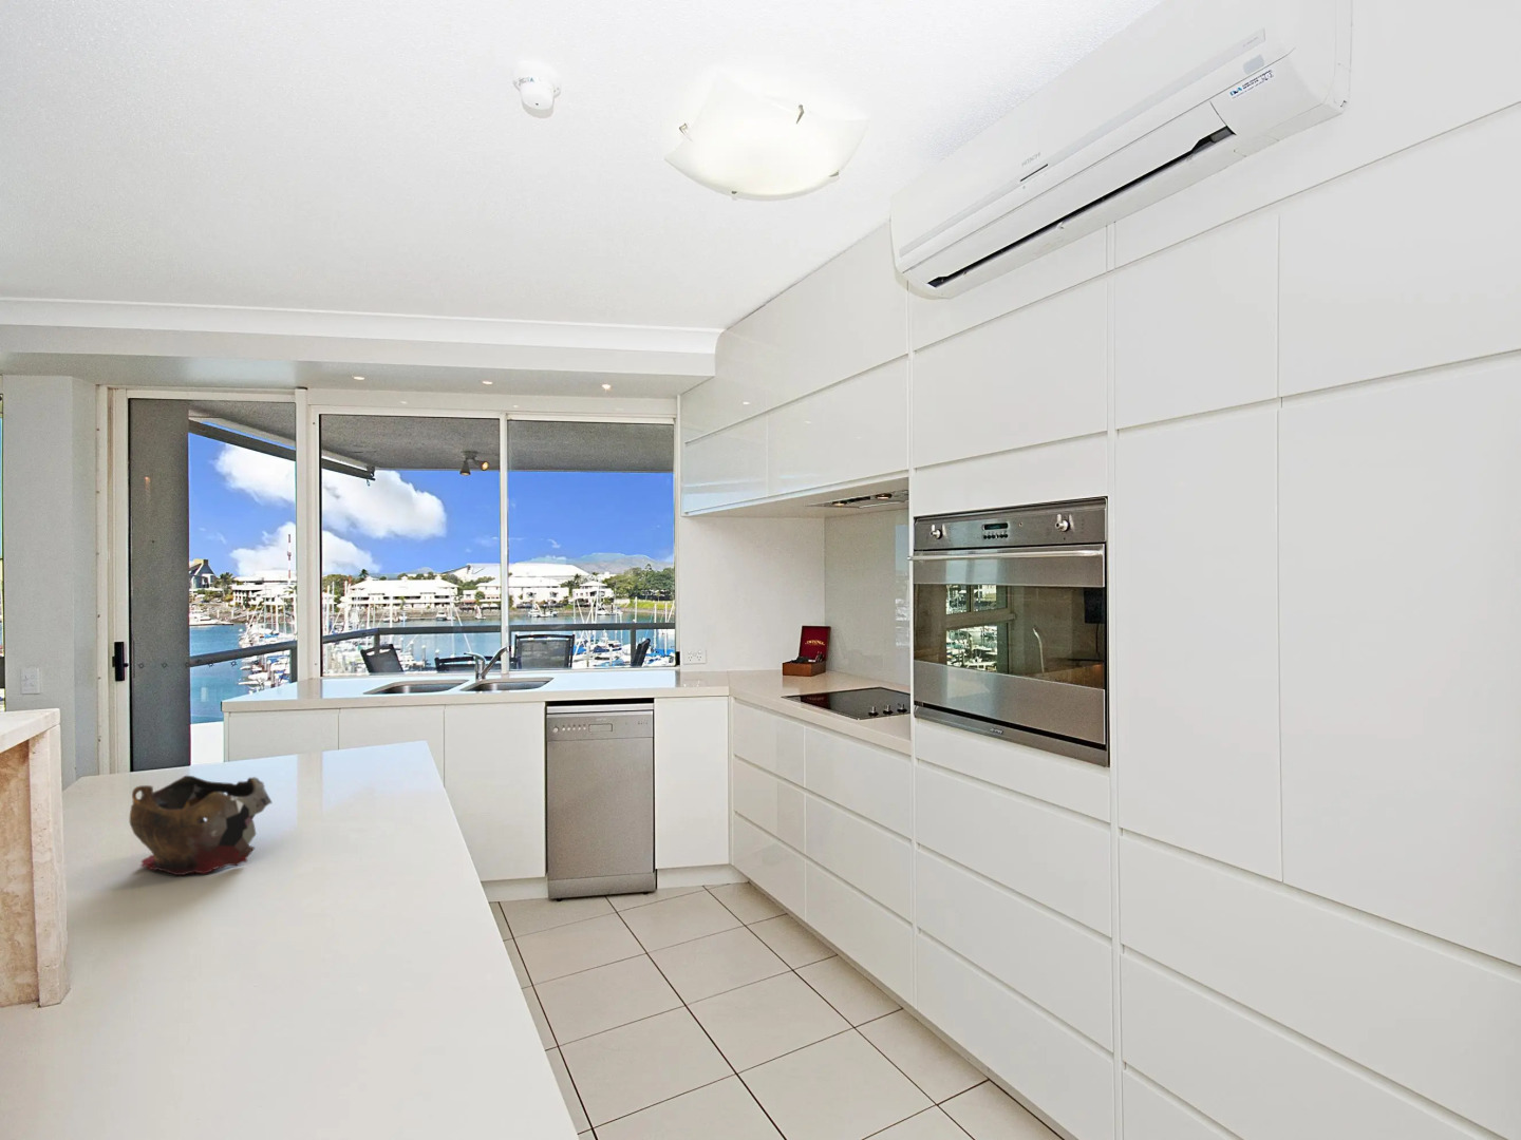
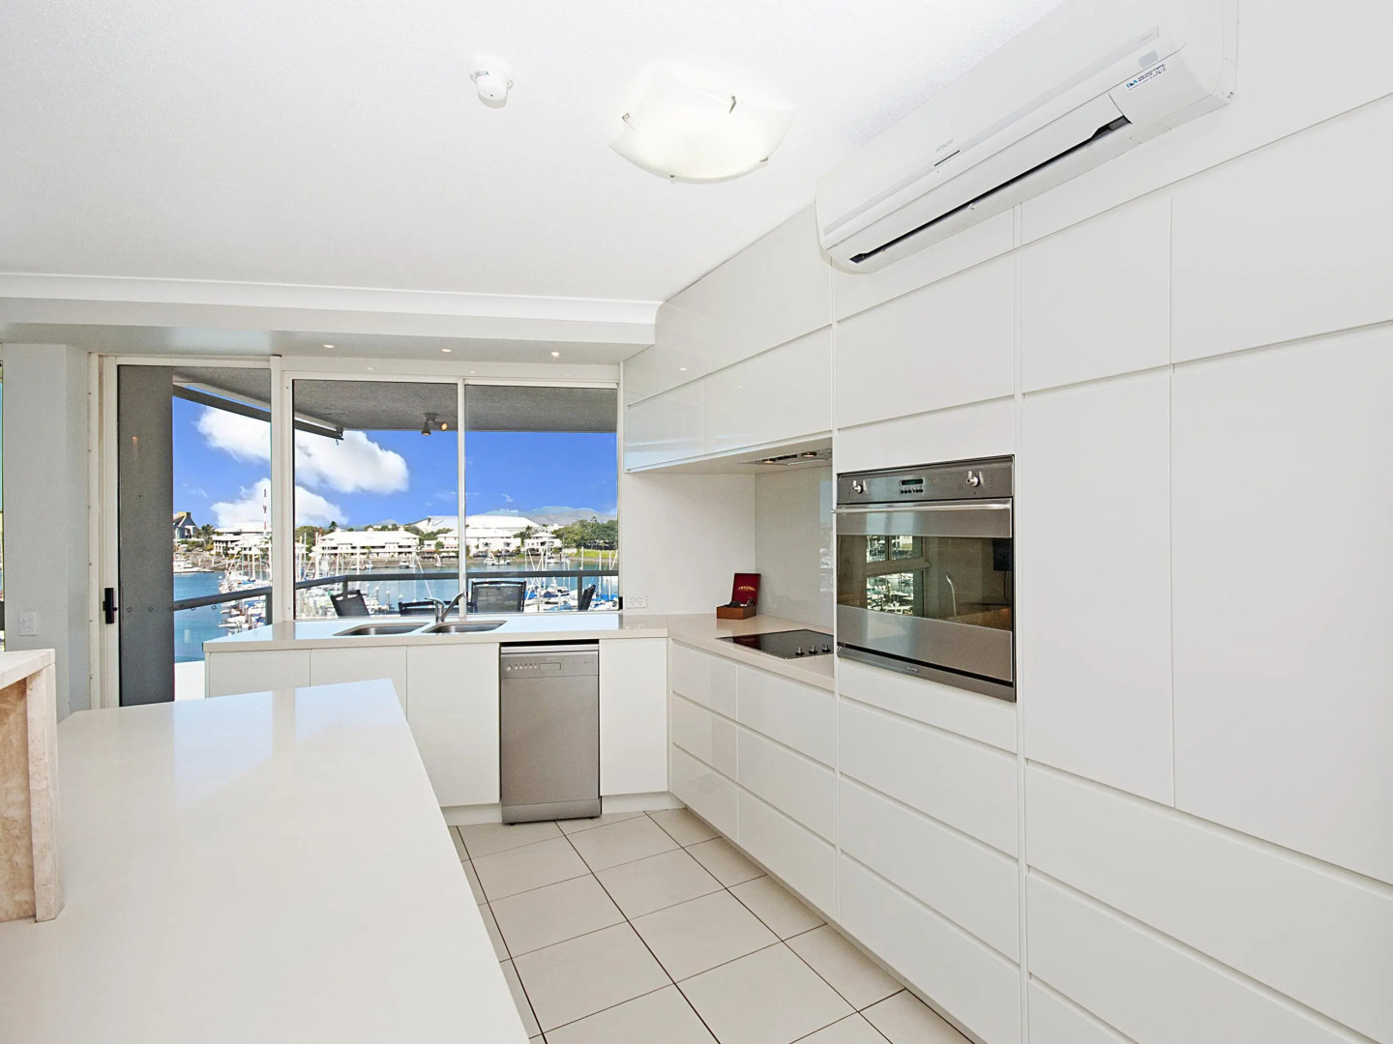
- decorative bowl [128,775,273,877]
